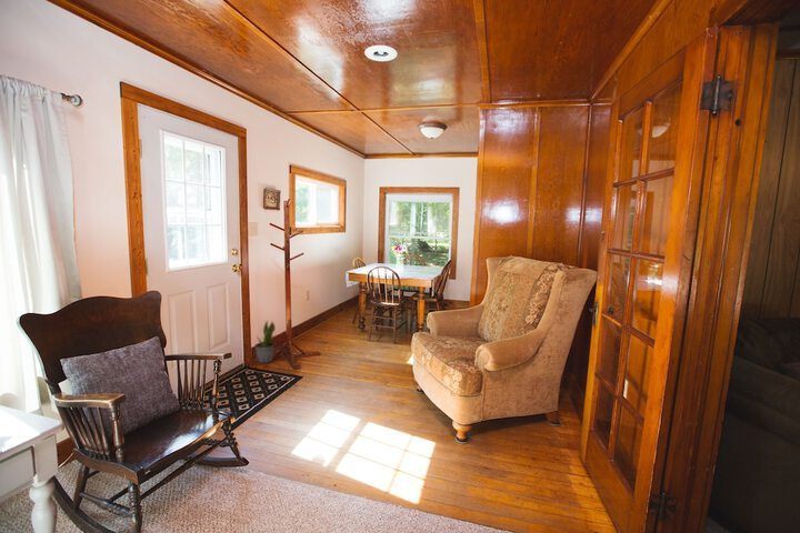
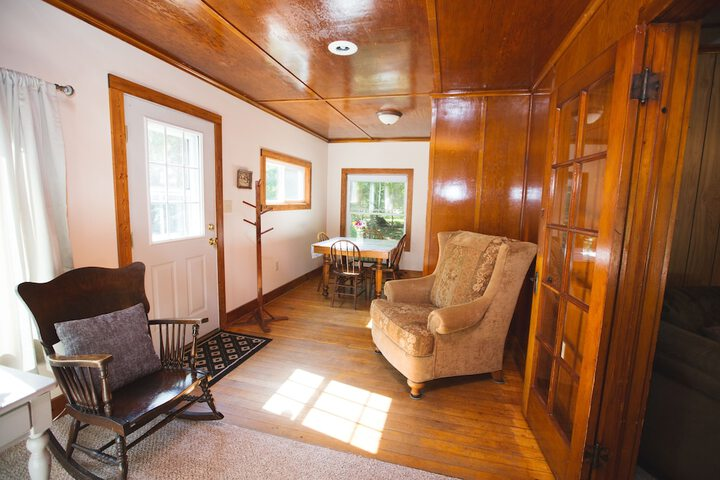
- potted plant [253,319,277,364]
